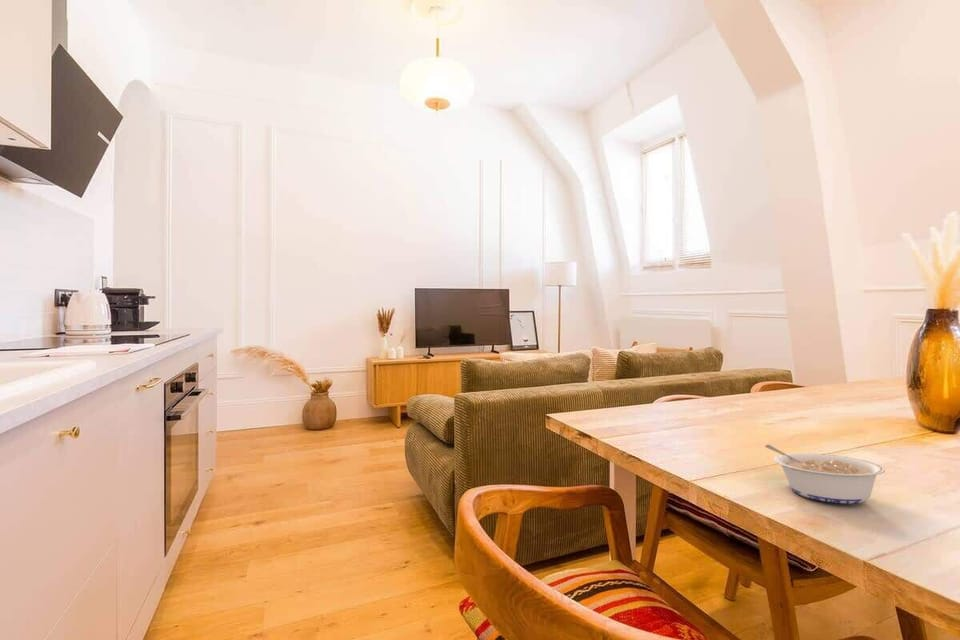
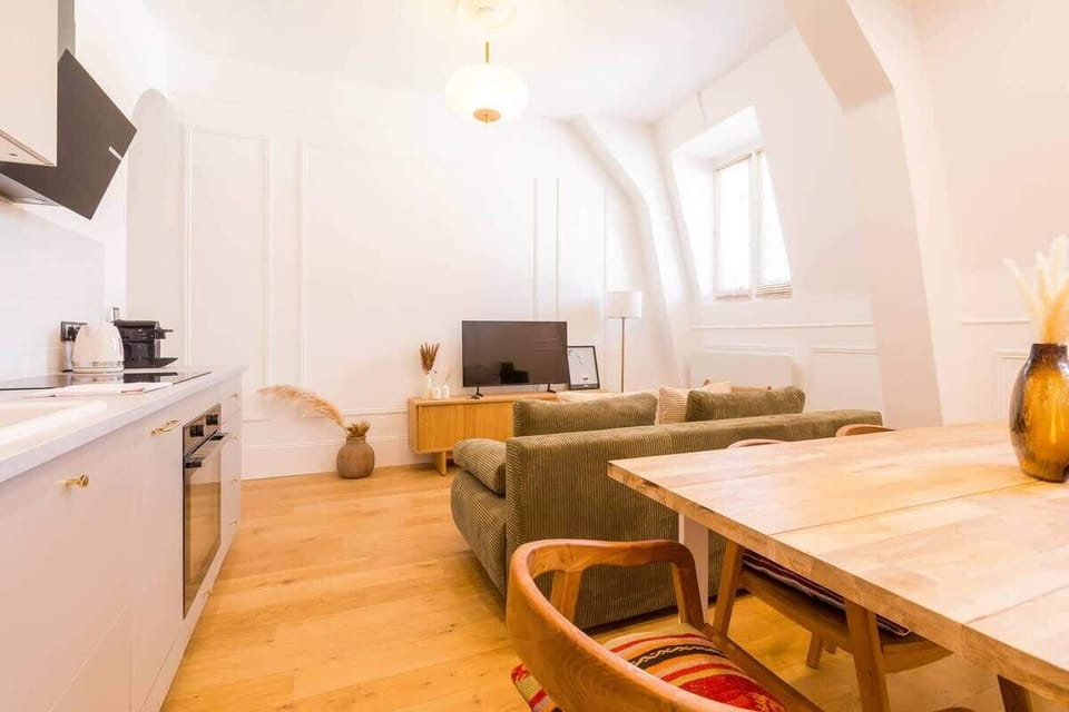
- legume [764,444,886,504]
